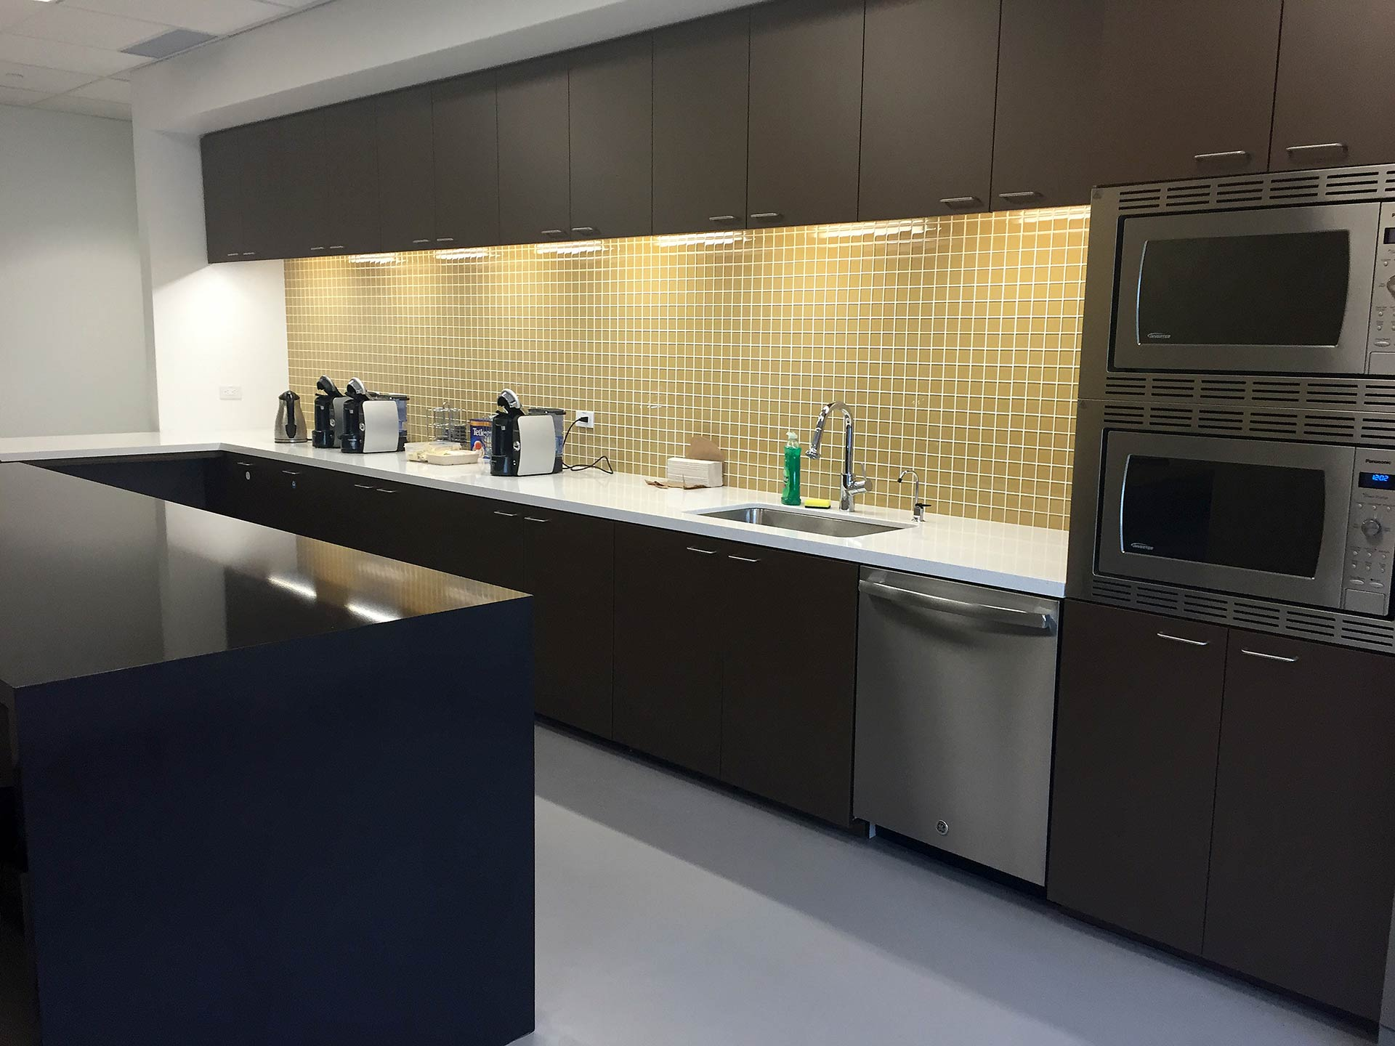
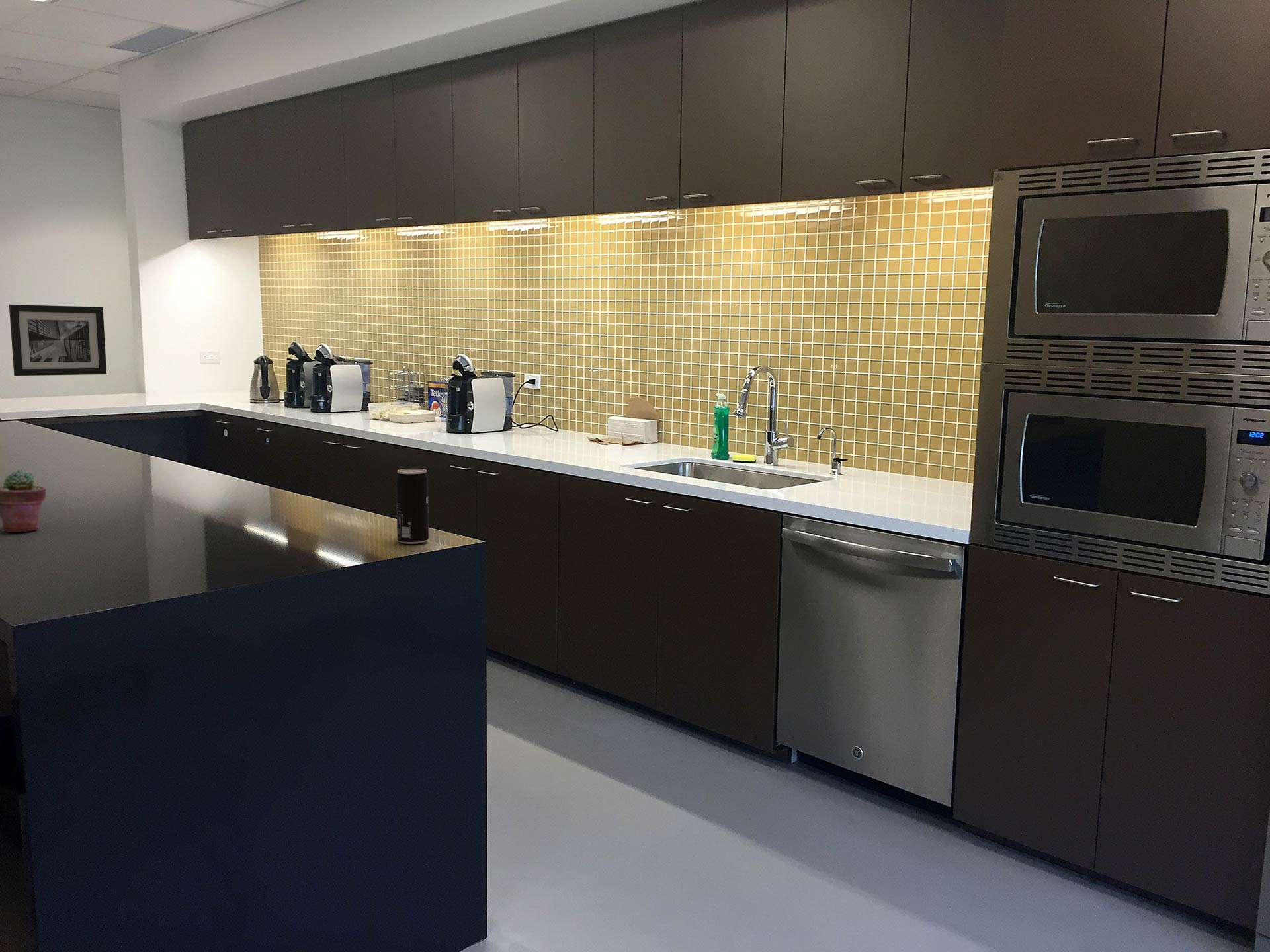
+ potted succulent [0,469,47,533]
+ wall art [9,304,107,376]
+ beverage can [396,468,429,545]
